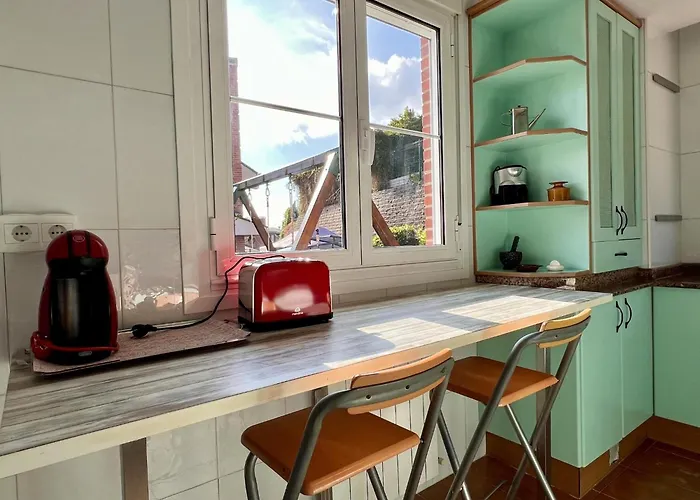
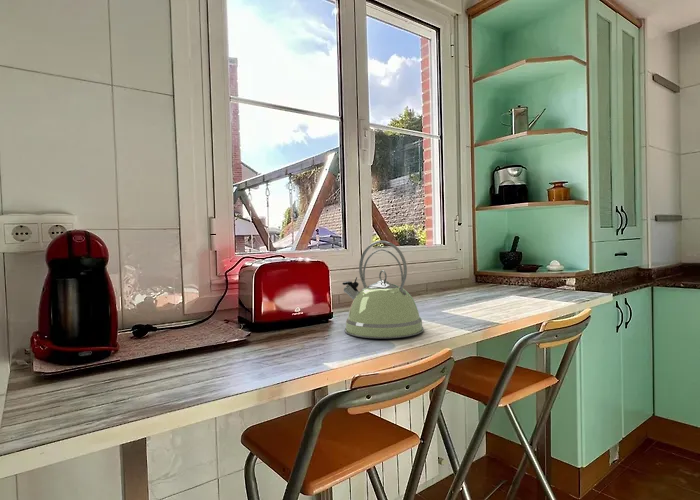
+ kettle [341,240,425,339]
